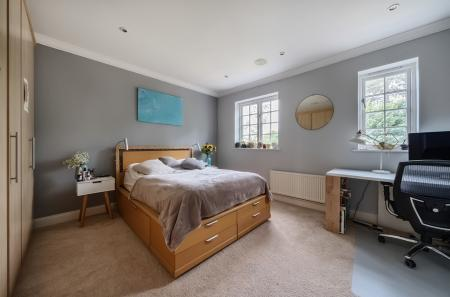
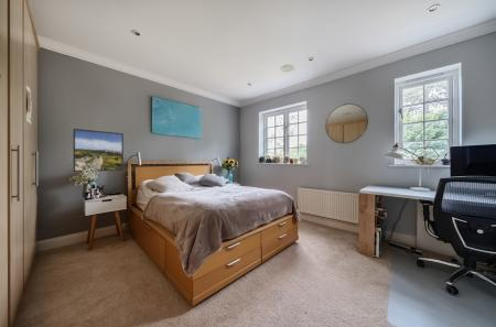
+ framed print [73,128,125,173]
